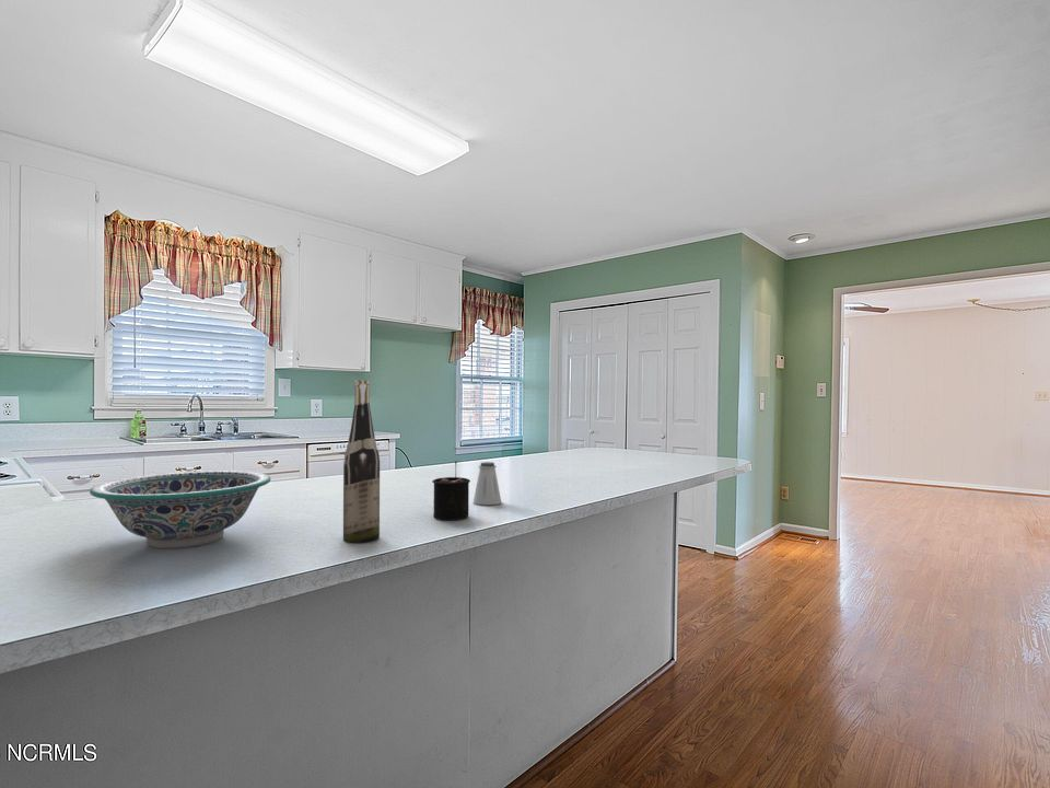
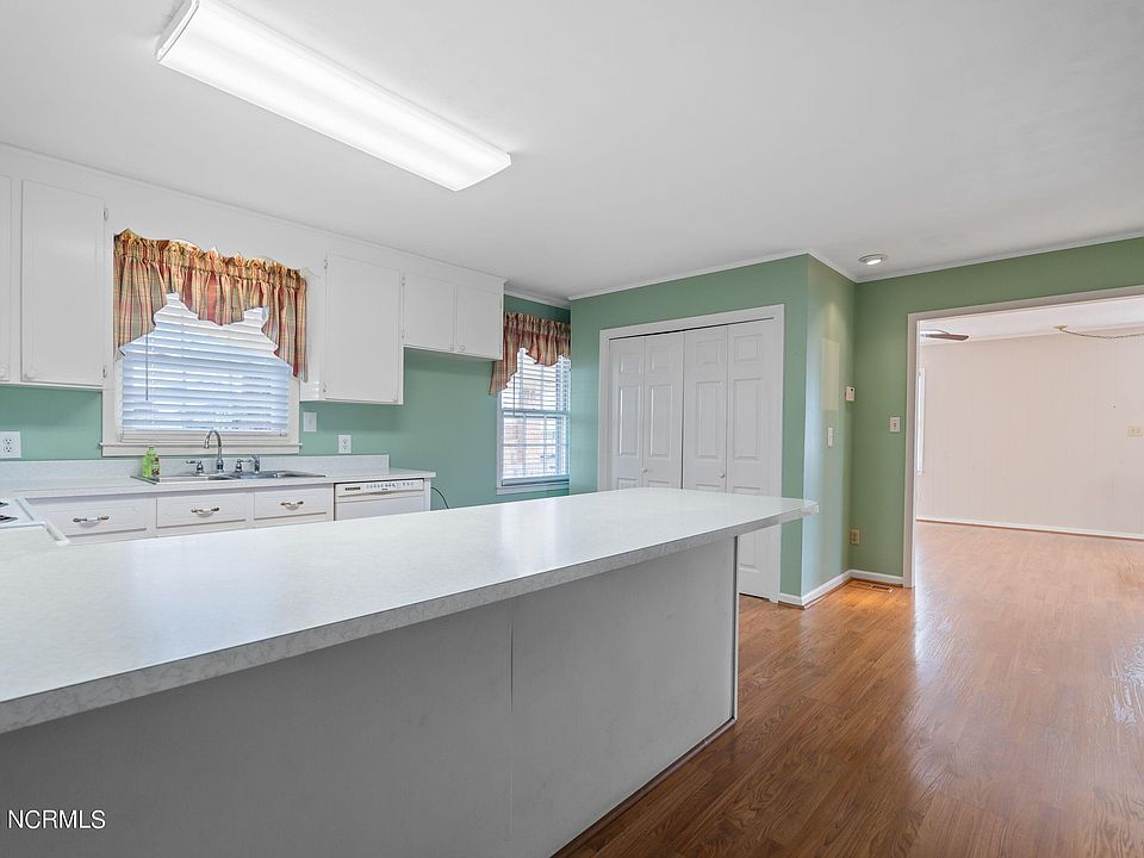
- wine bottle [342,380,381,544]
- decorative bowl [89,470,271,549]
- candle [431,461,471,521]
- saltshaker [472,461,502,506]
